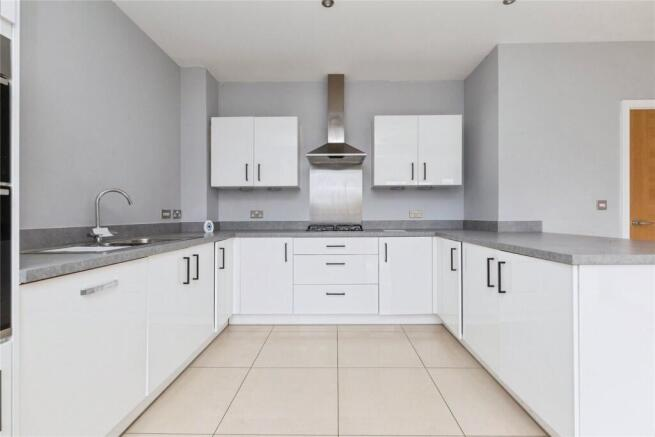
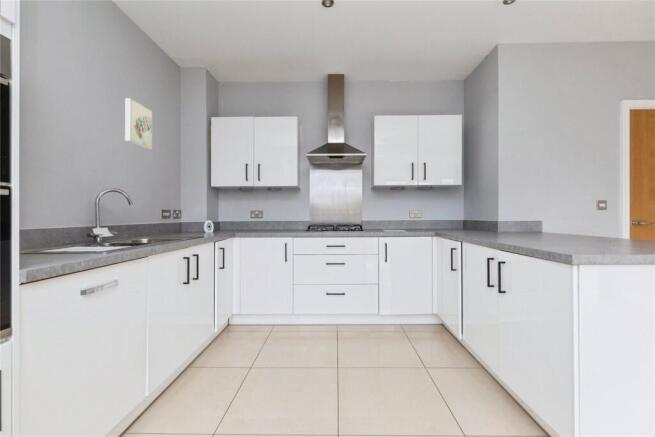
+ wall art [124,97,153,150]
